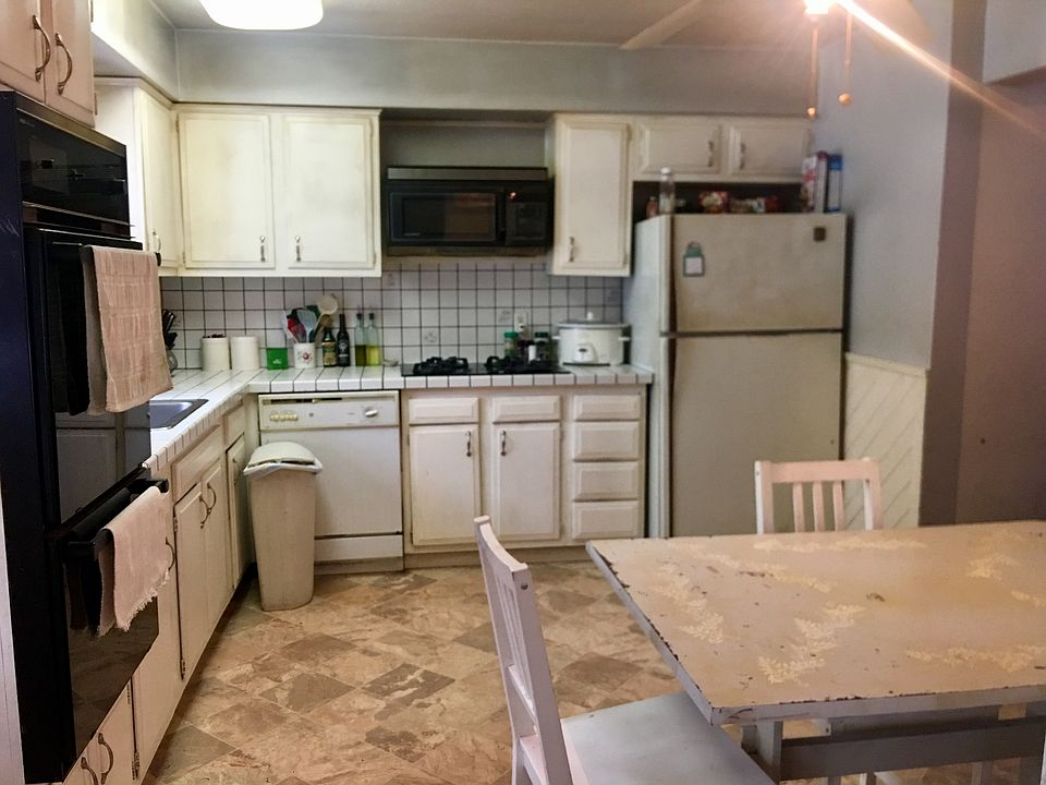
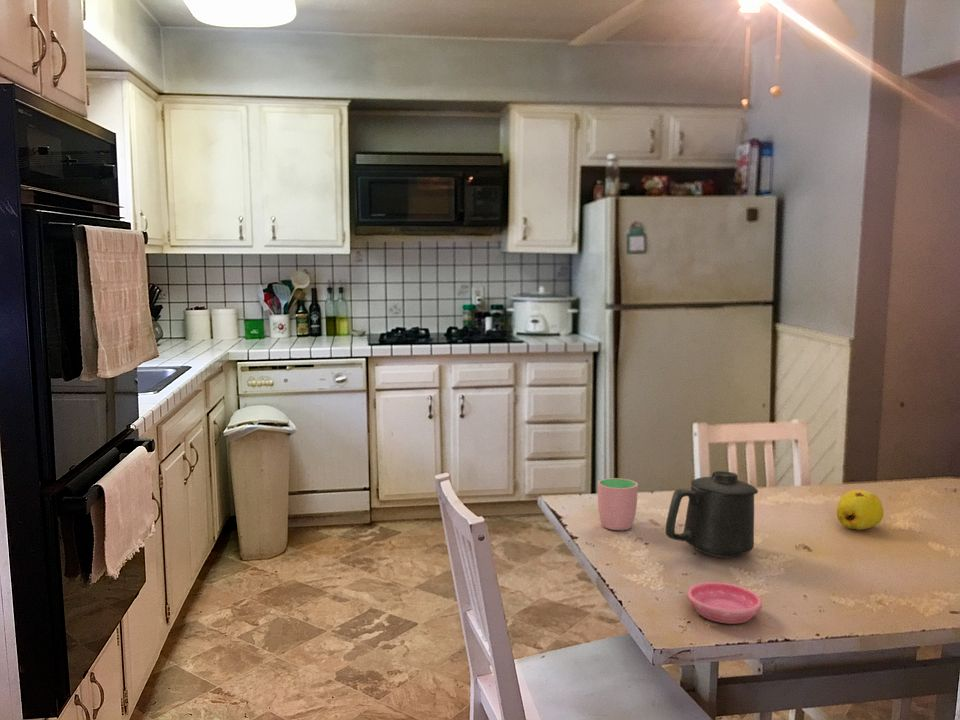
+ mug [664,470,759,558]
+ cup [597,477,639,531]
+ saucer [686,581,763,625]
+ fruit [836,489,885,531]
